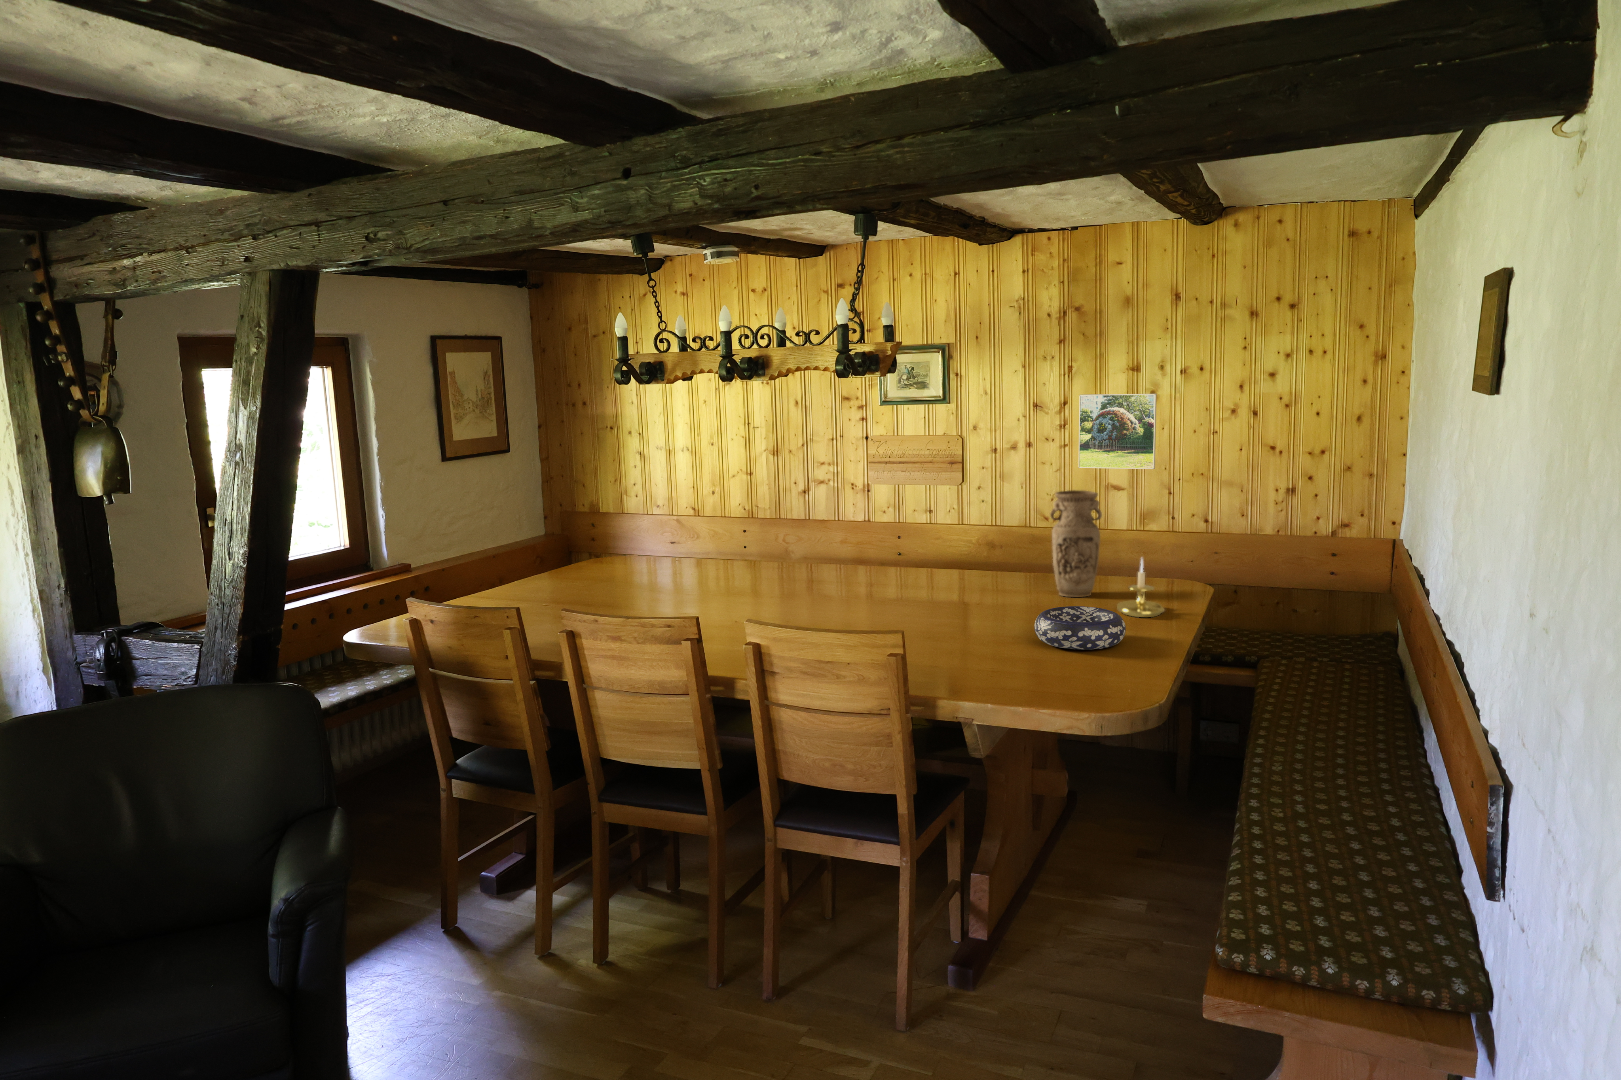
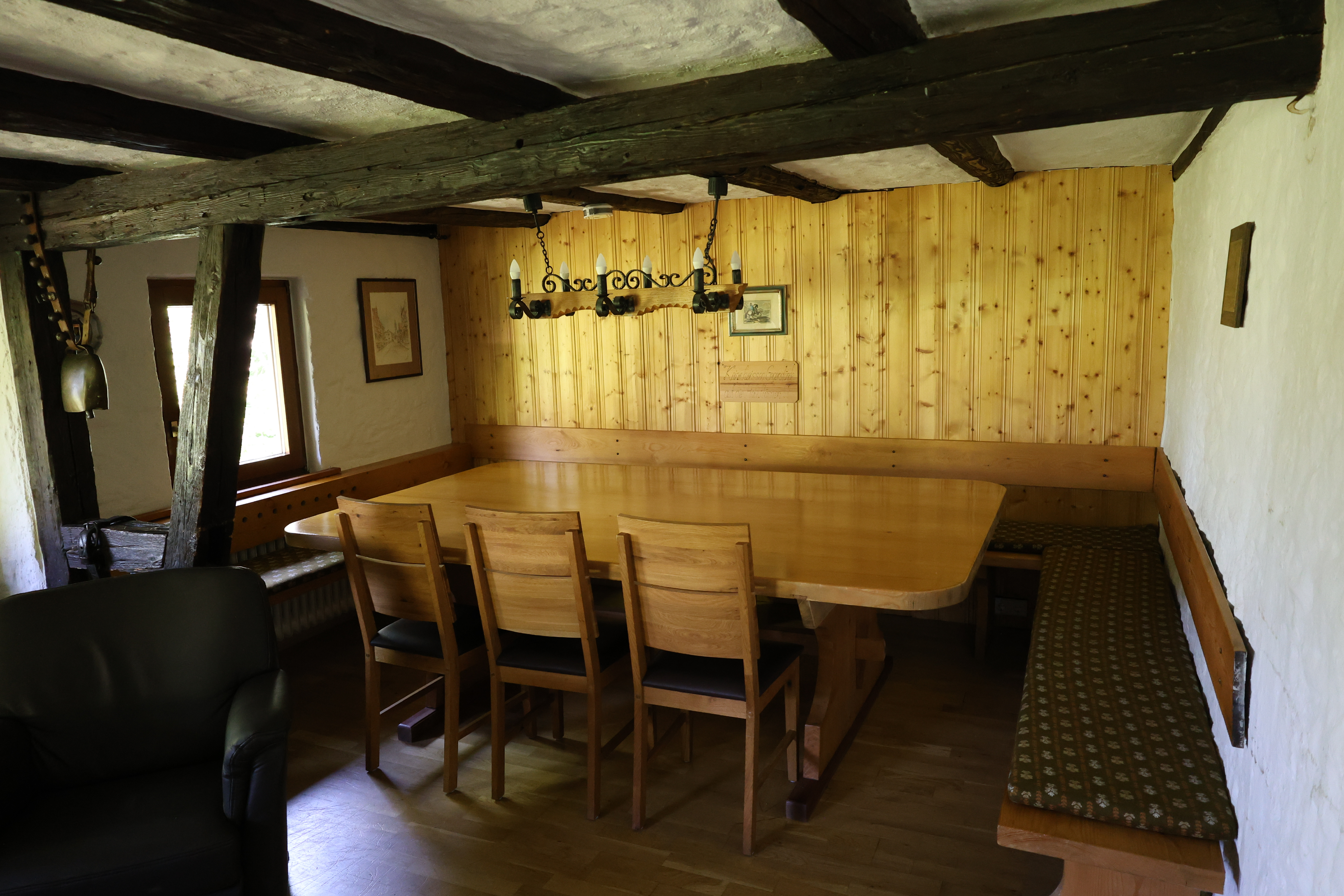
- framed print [1078,393,1157,469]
- vase [1049,489,1102,598]
- decorative bowl [1034,606,1126,650]
- candle holder [1117,557,1165,617]
